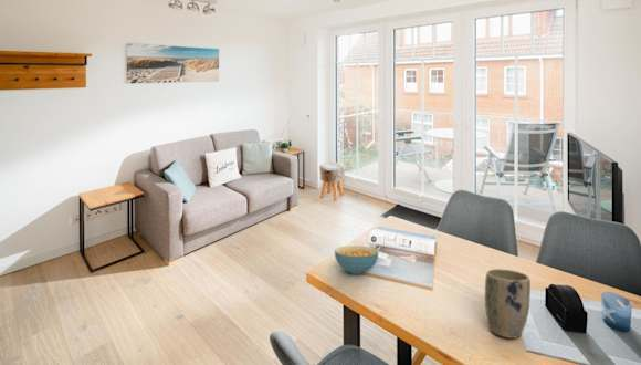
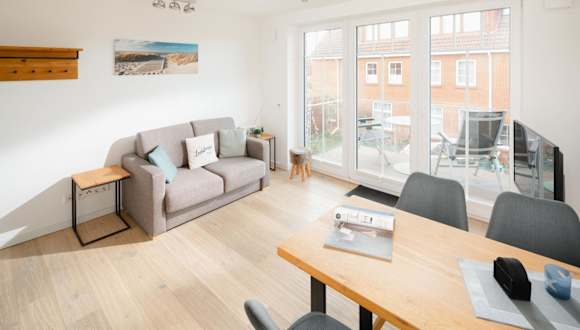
- plant pot [484,268,532,340]
- cereal bowl [334,244,379,275]
